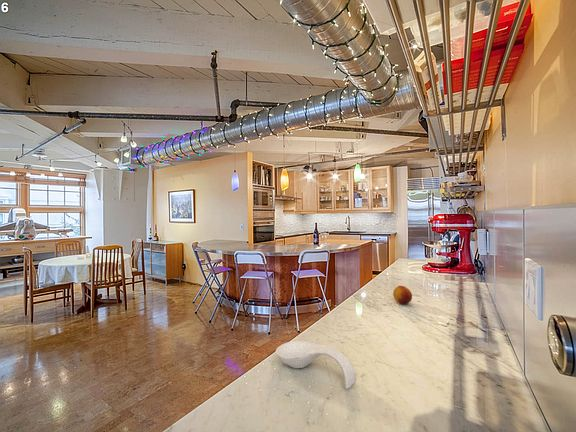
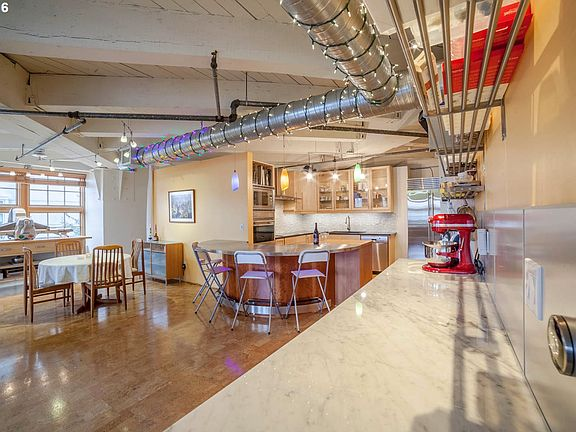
- fruit [392,285,413,305]
- spoon rest [275,340,357,390]
